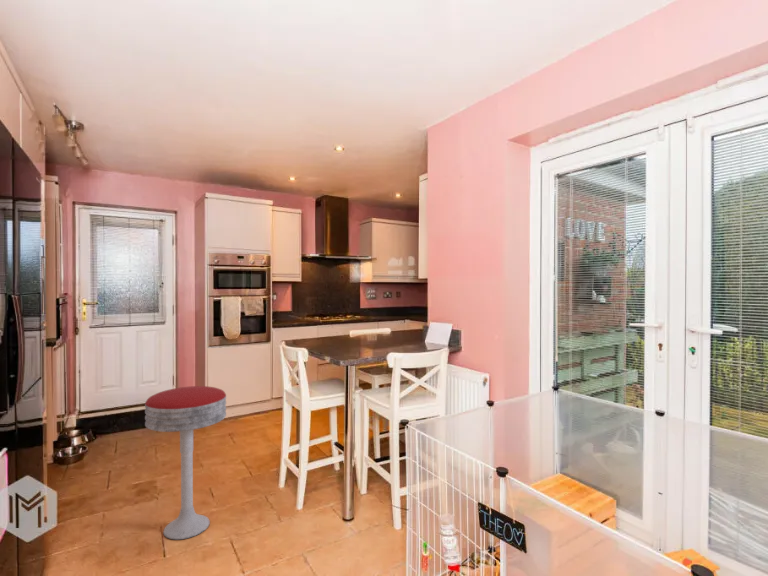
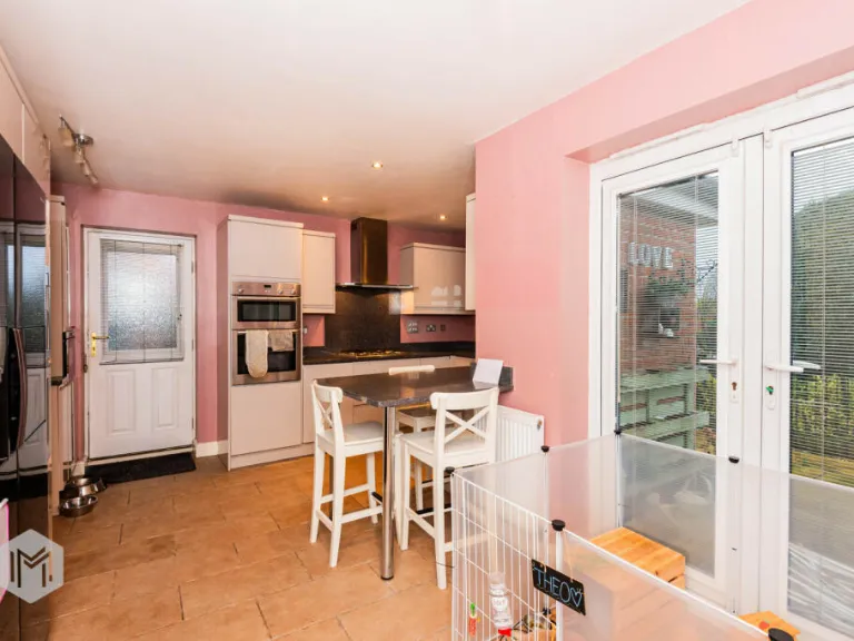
- bar stool [144,385,227,541]
